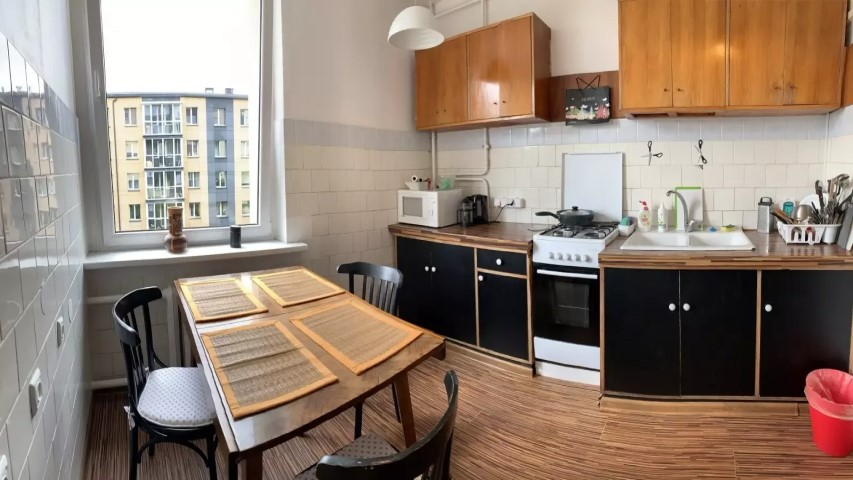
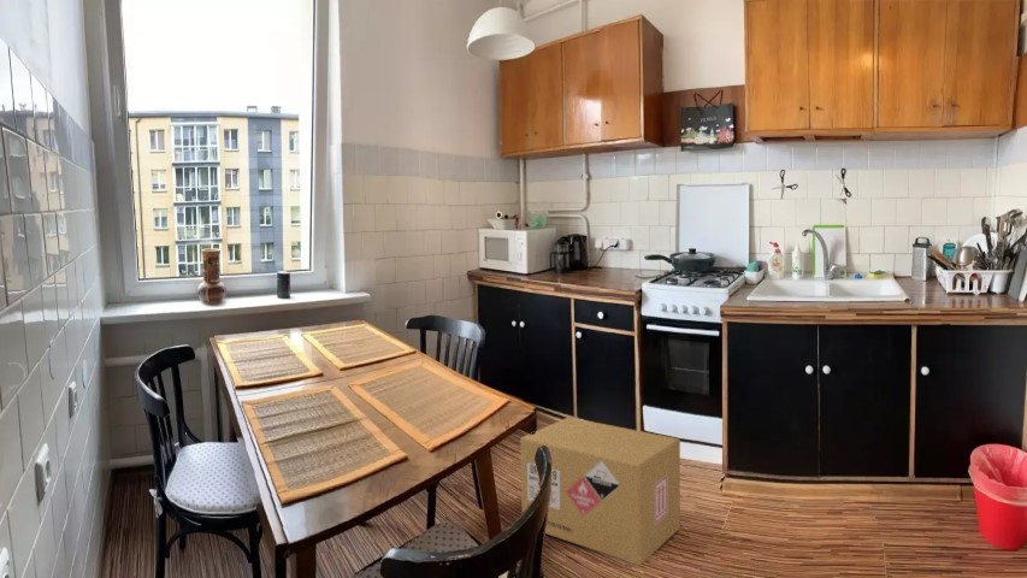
+ cardboard box [520,417,681,567]
